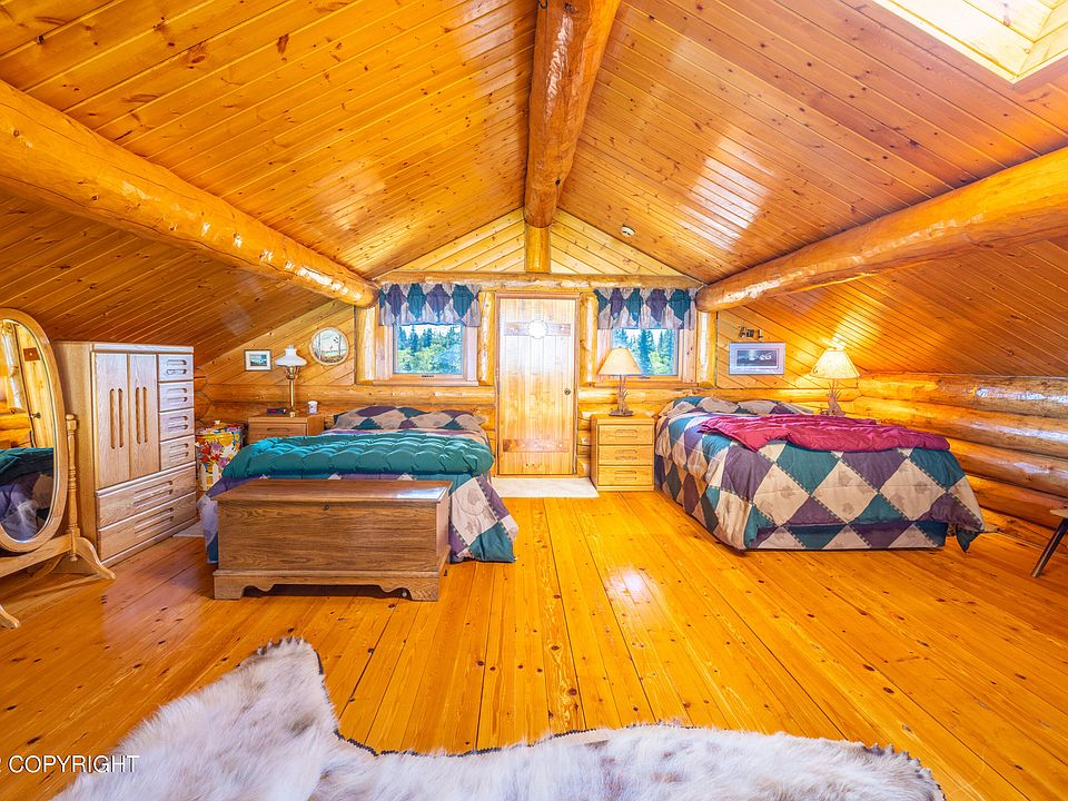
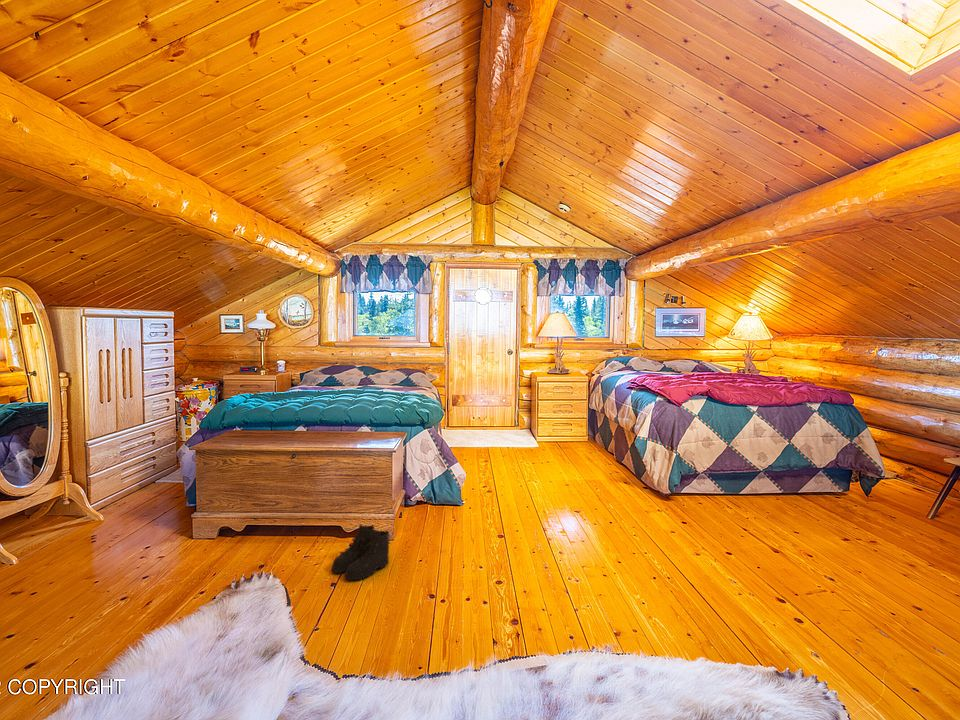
+ boots [330,523,392,581]
